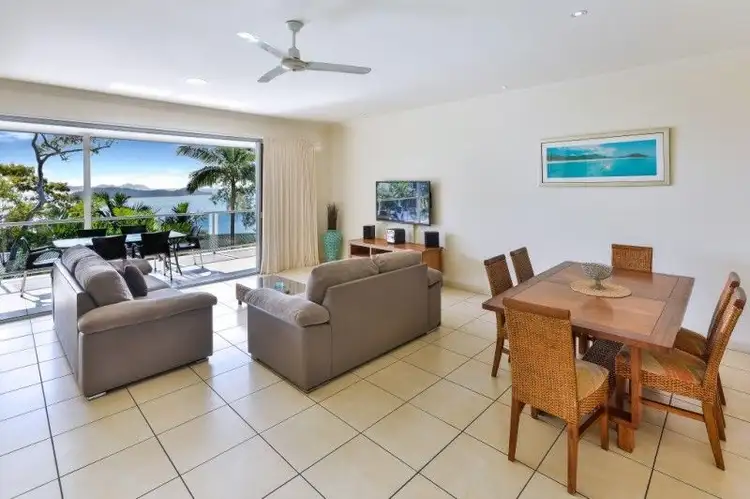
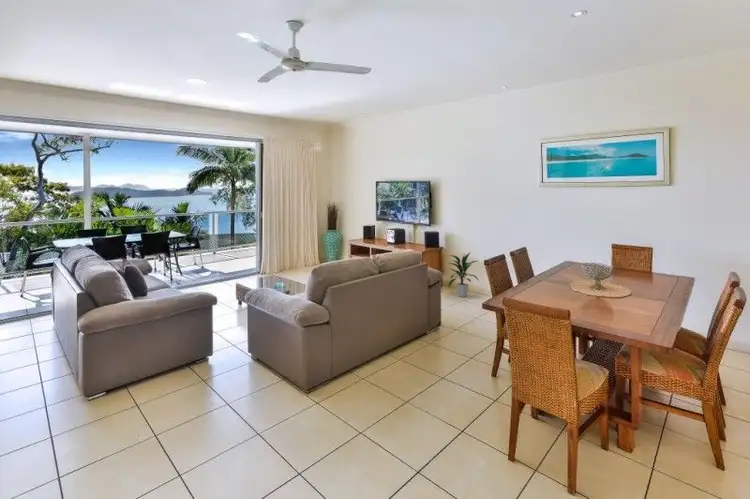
+ indoor plant [447,252,480,298]
